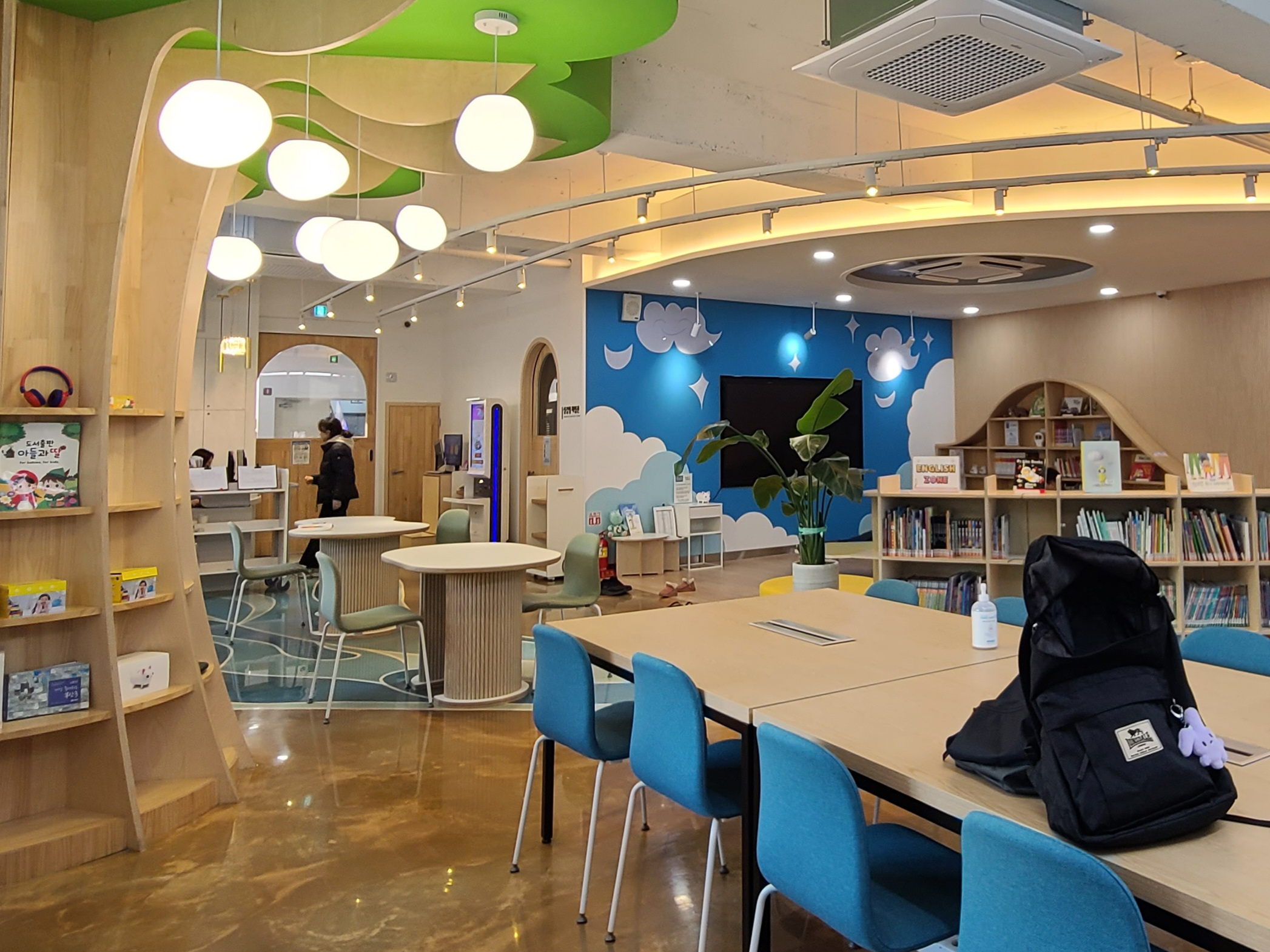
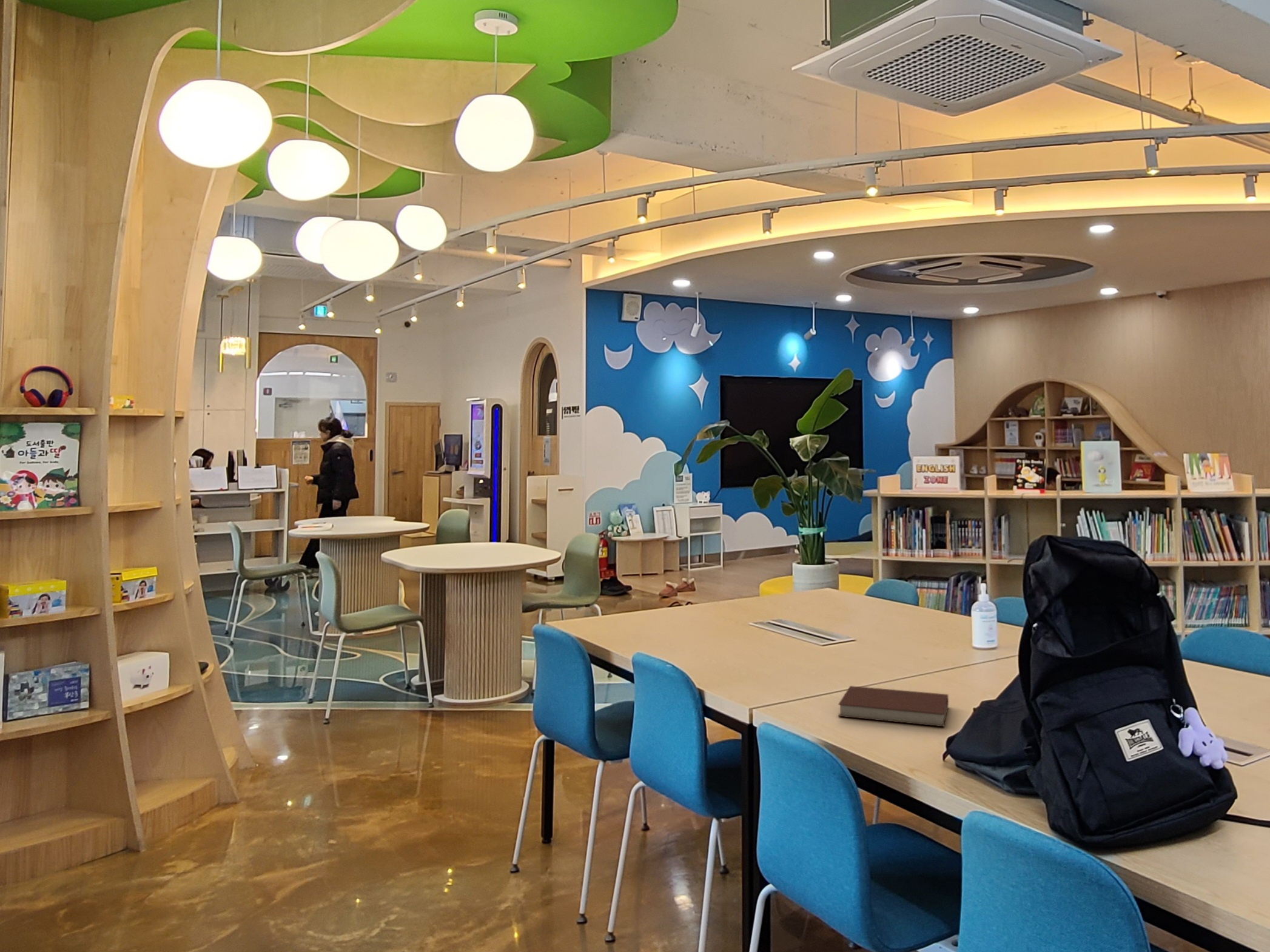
+ notebook [838,685,949,728]
